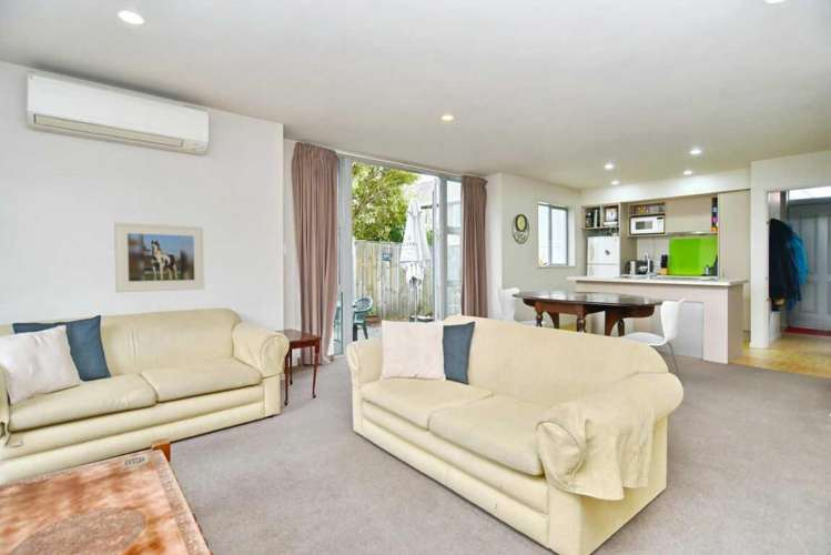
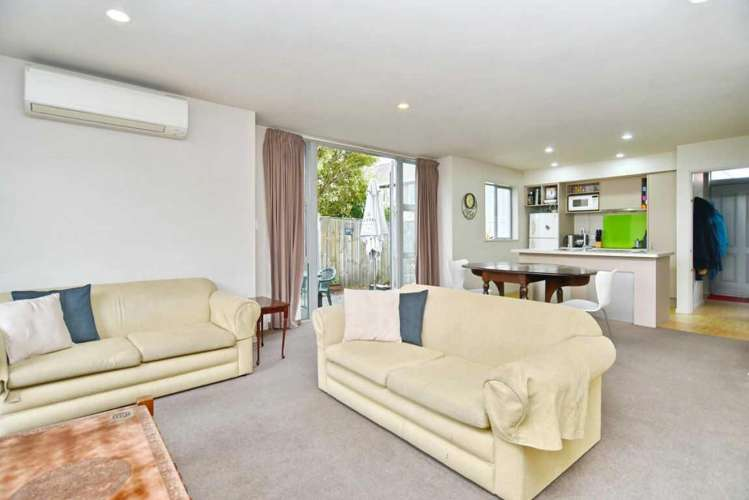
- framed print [113,221,206,294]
